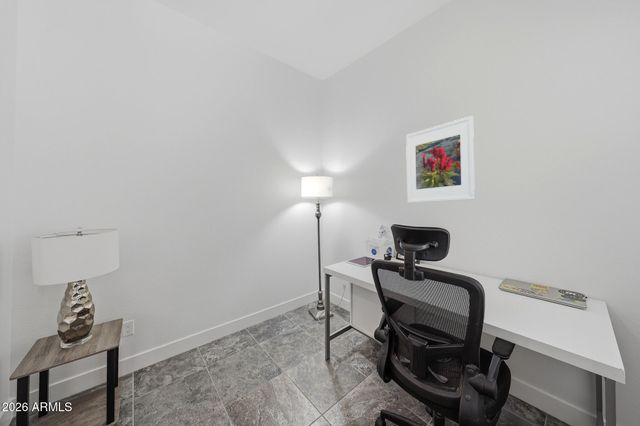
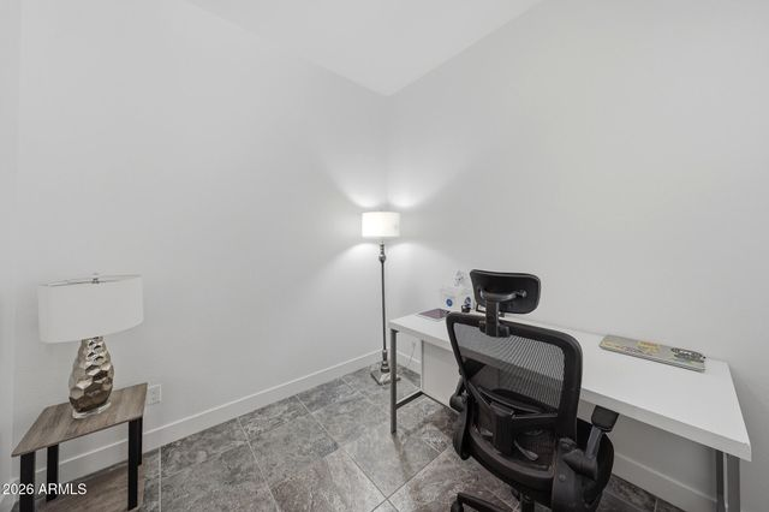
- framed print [405,115,476,204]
